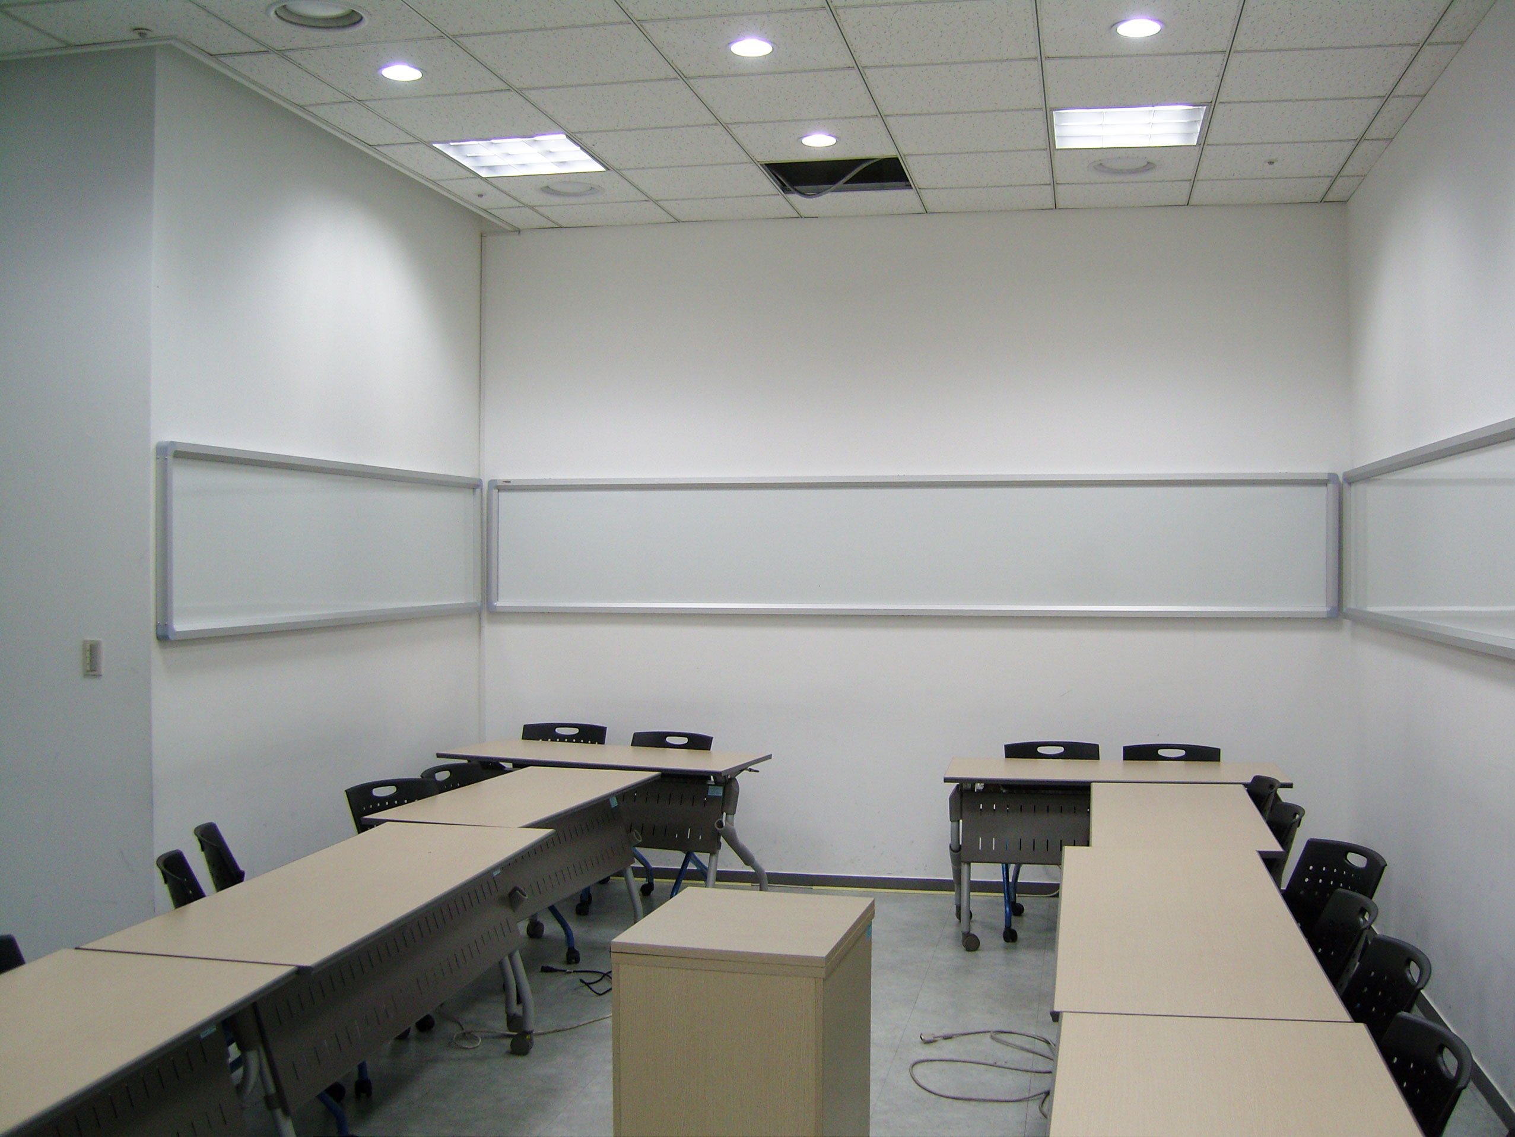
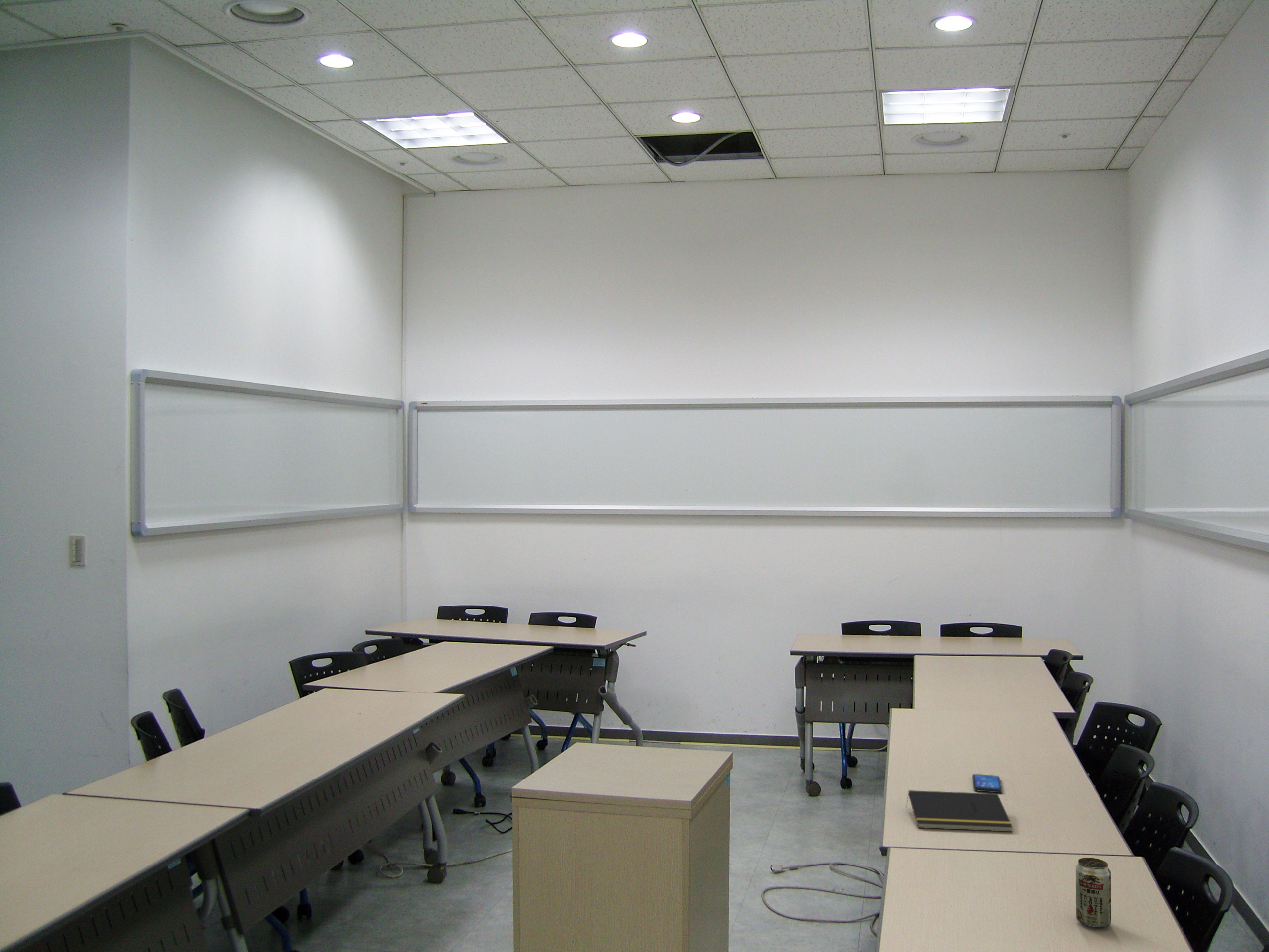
+ smartphone [972,774,1003,793]
+ notepad [905,790,1013,832]
+ beverage can [1075,857,1112,929]
